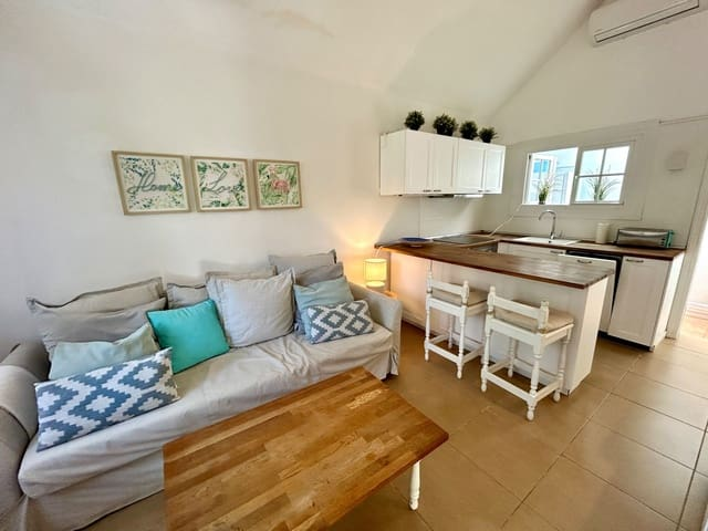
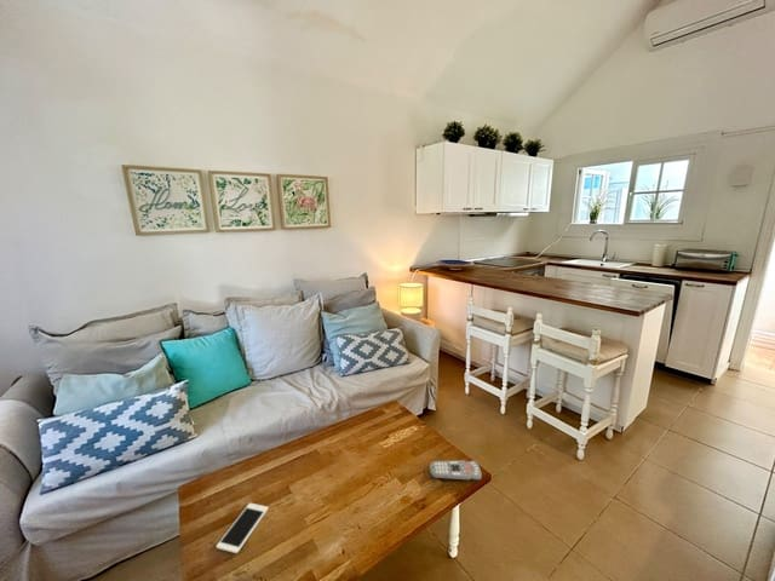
+ remote control [429,459,483,482]
+ cell phone [216,502,269,554]
